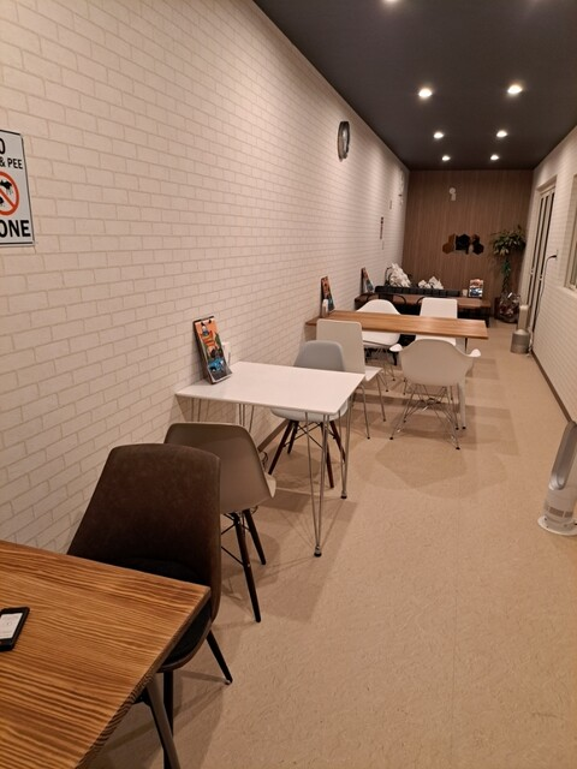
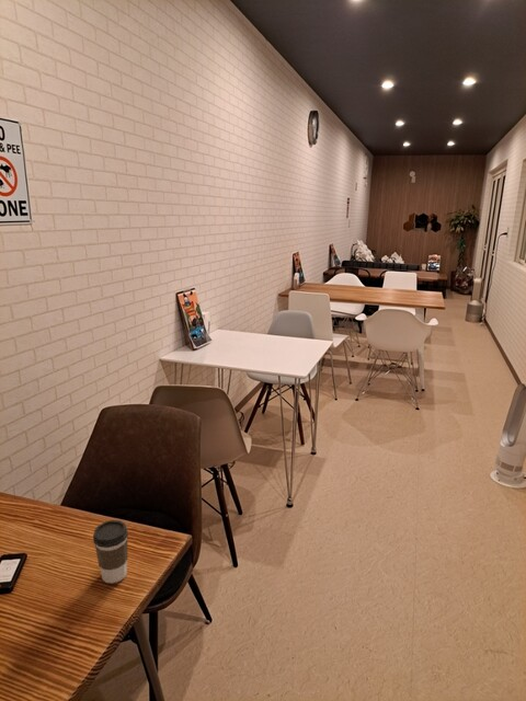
+ coffee cup [92,519,129,585]
